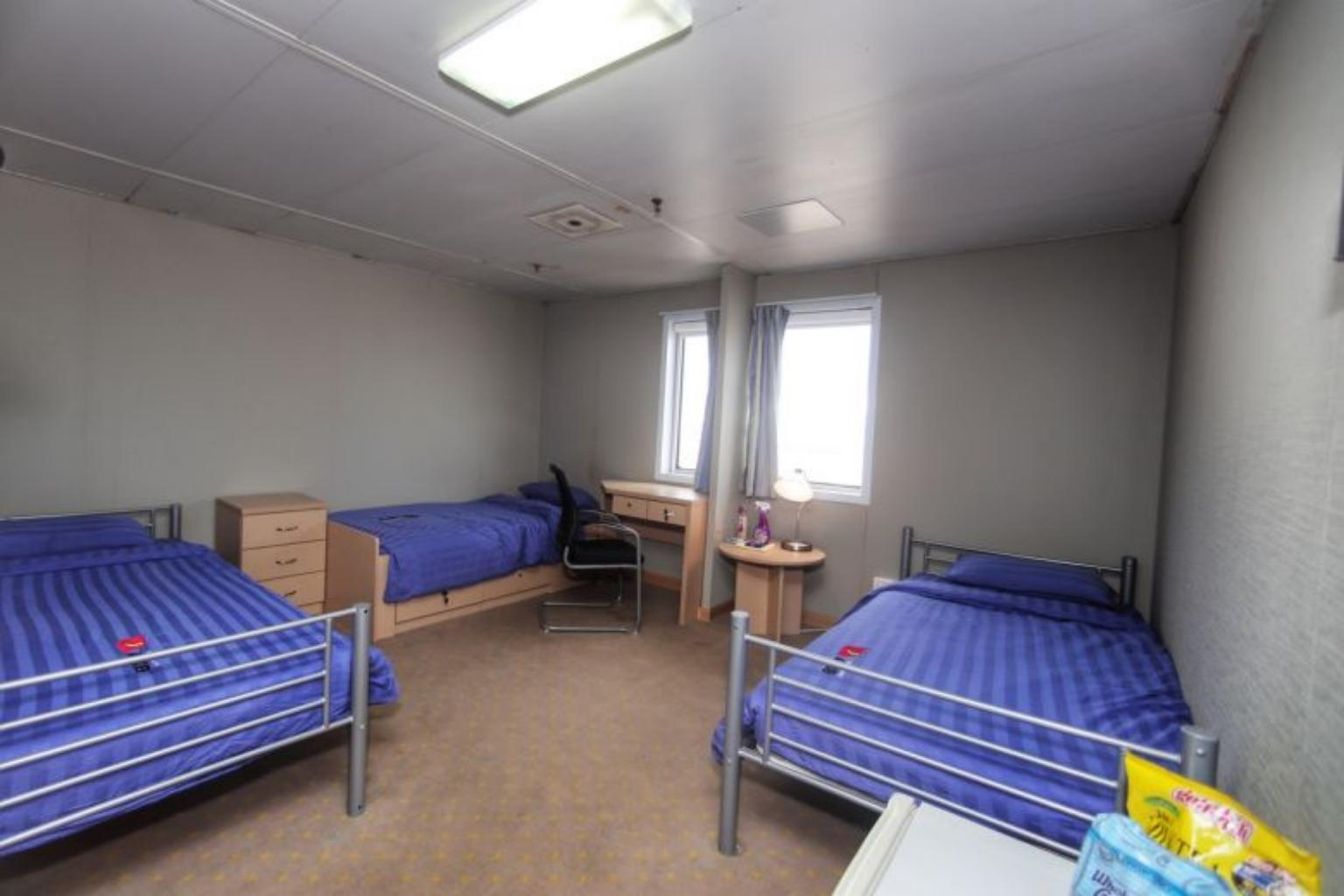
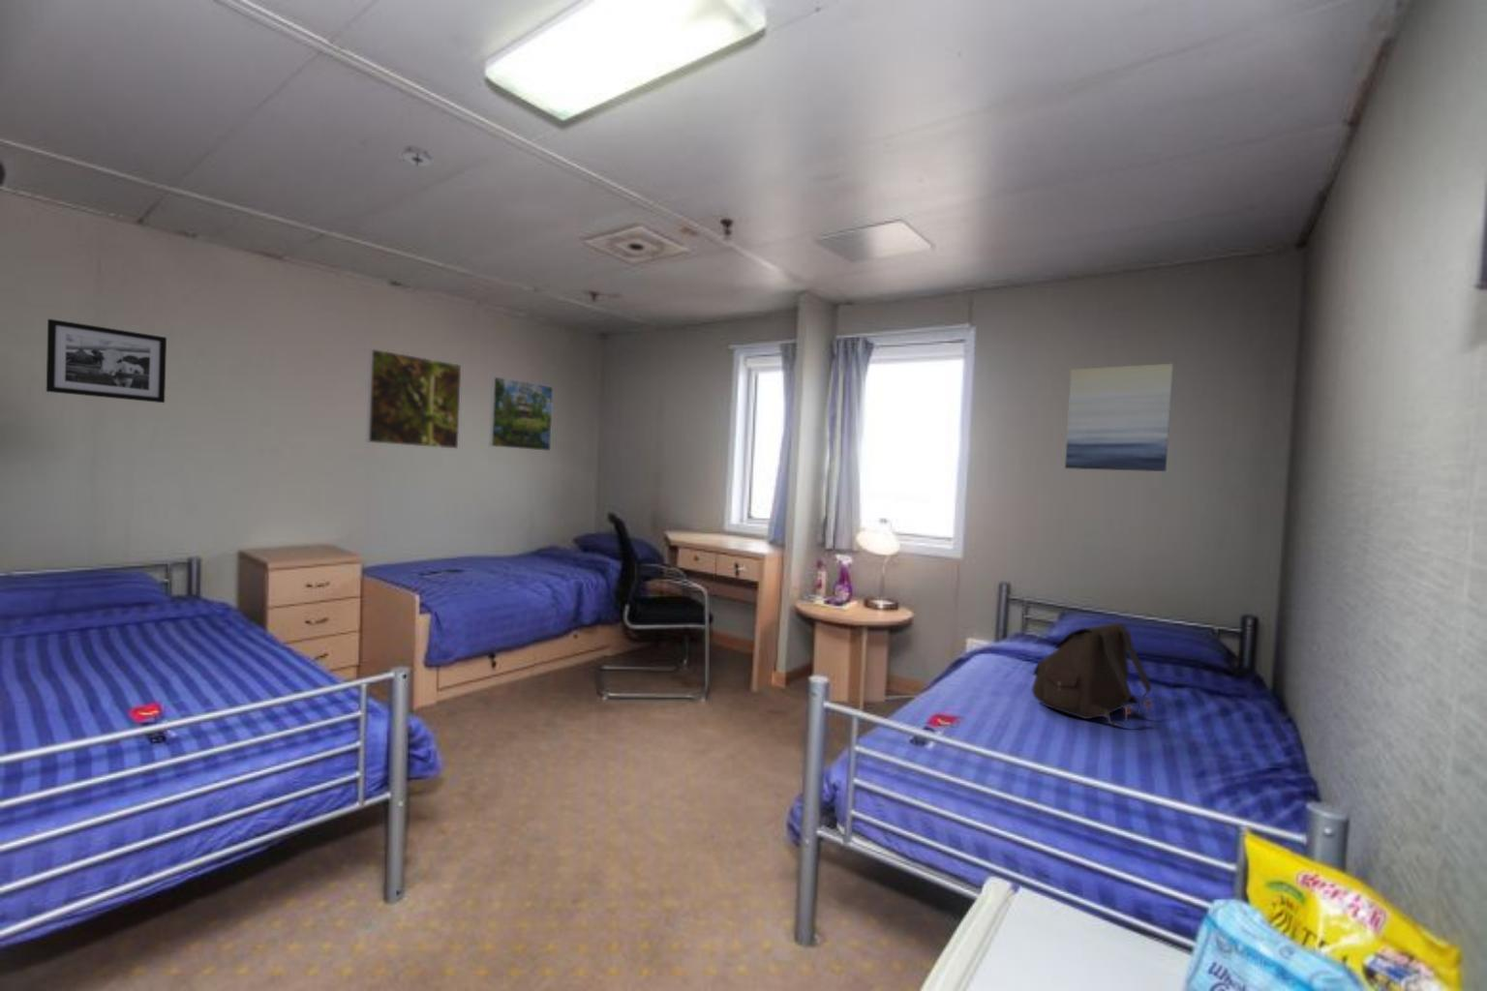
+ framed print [489,375,553,452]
+ picture frame [45,319,167,404]
+ smoke detector [398,144,436,167]
+ satchel [1031,622,1153,727]
+ wall art [1064,363,1174,472]
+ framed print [366,347,461,450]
